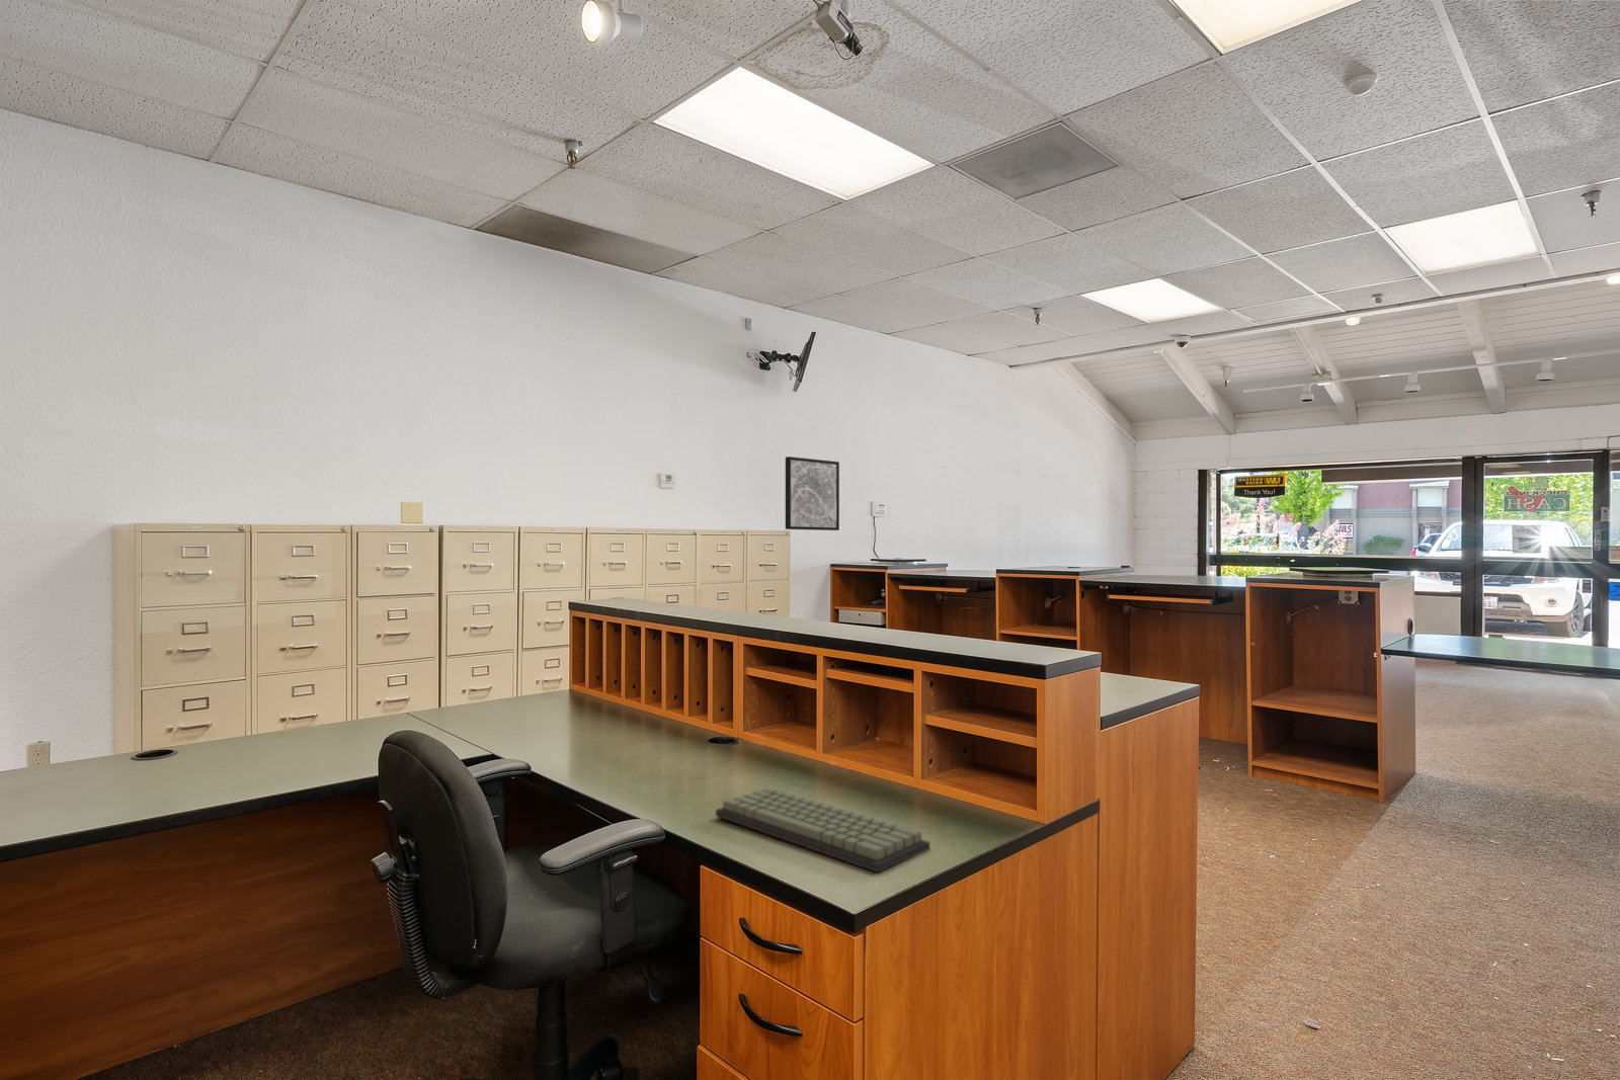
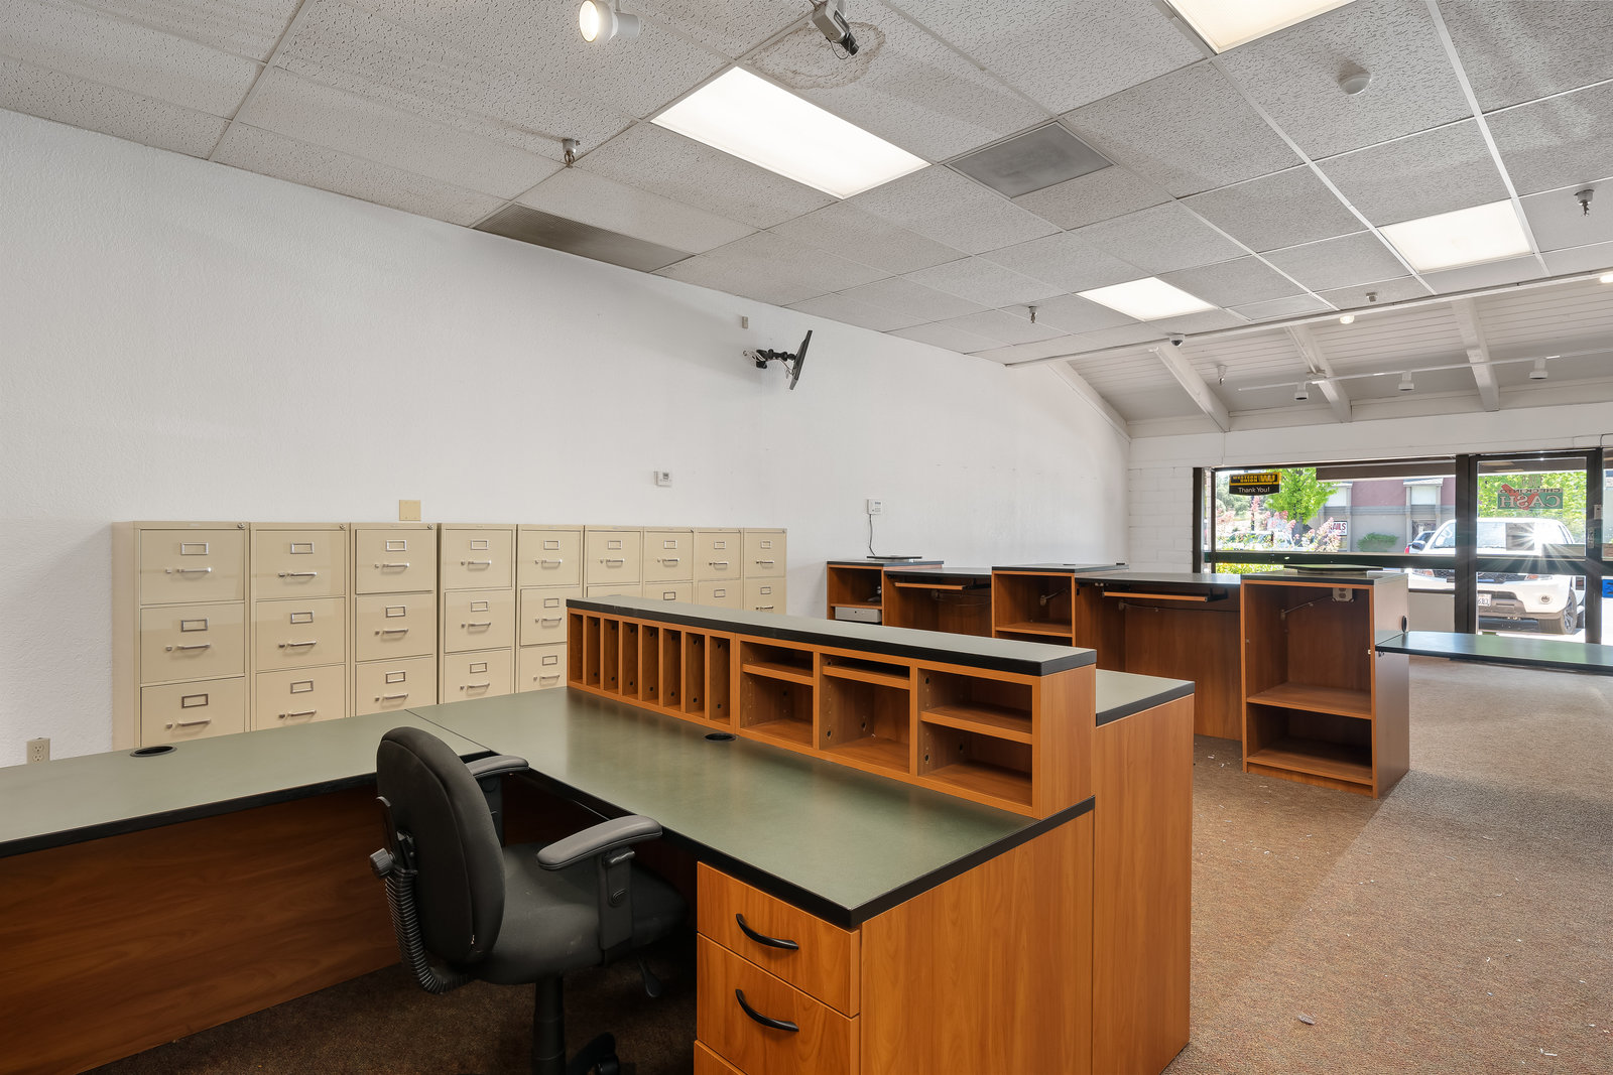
- keyboard [715,786,931,874]
- wall art [785,456,840,532]
